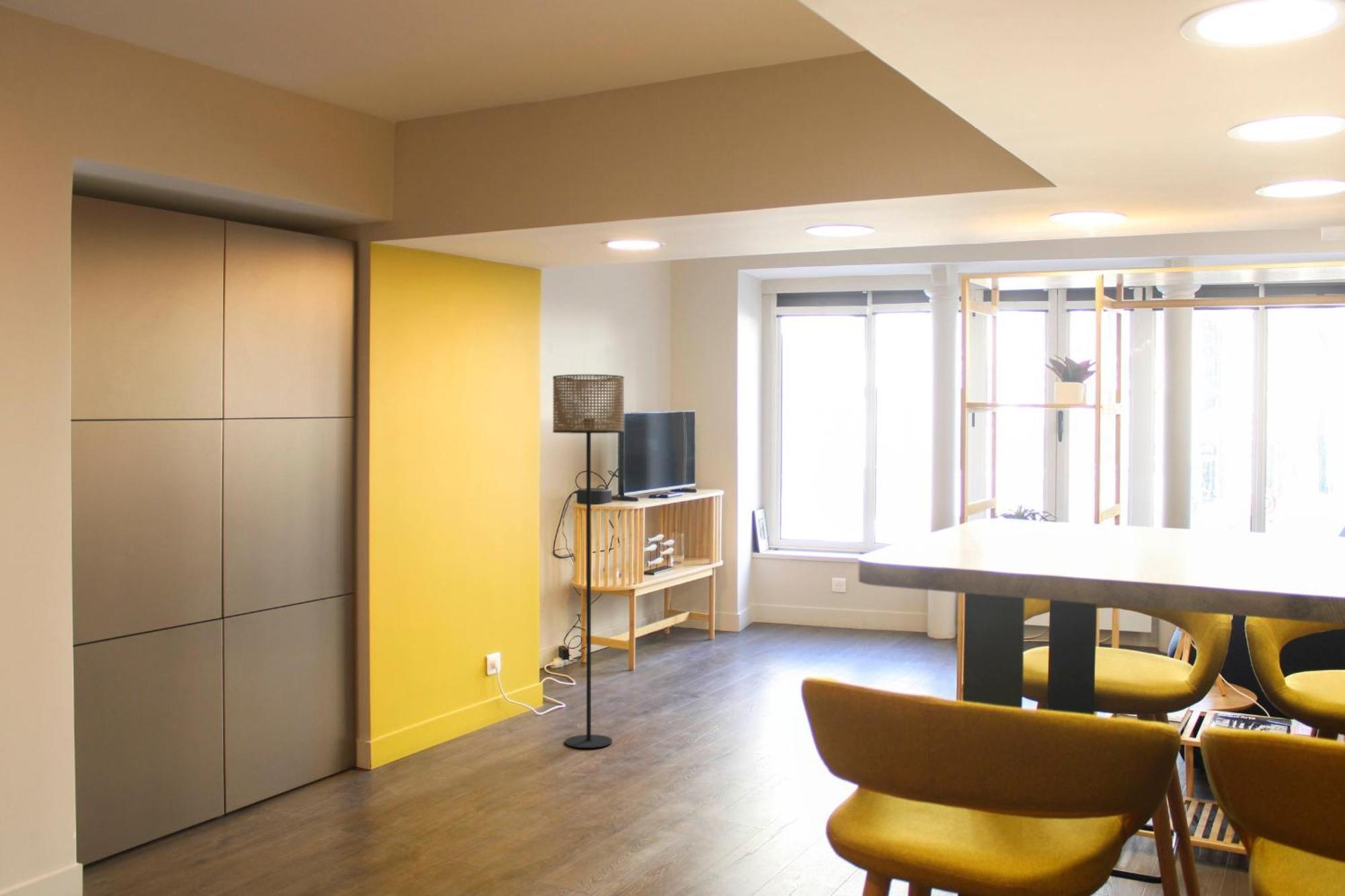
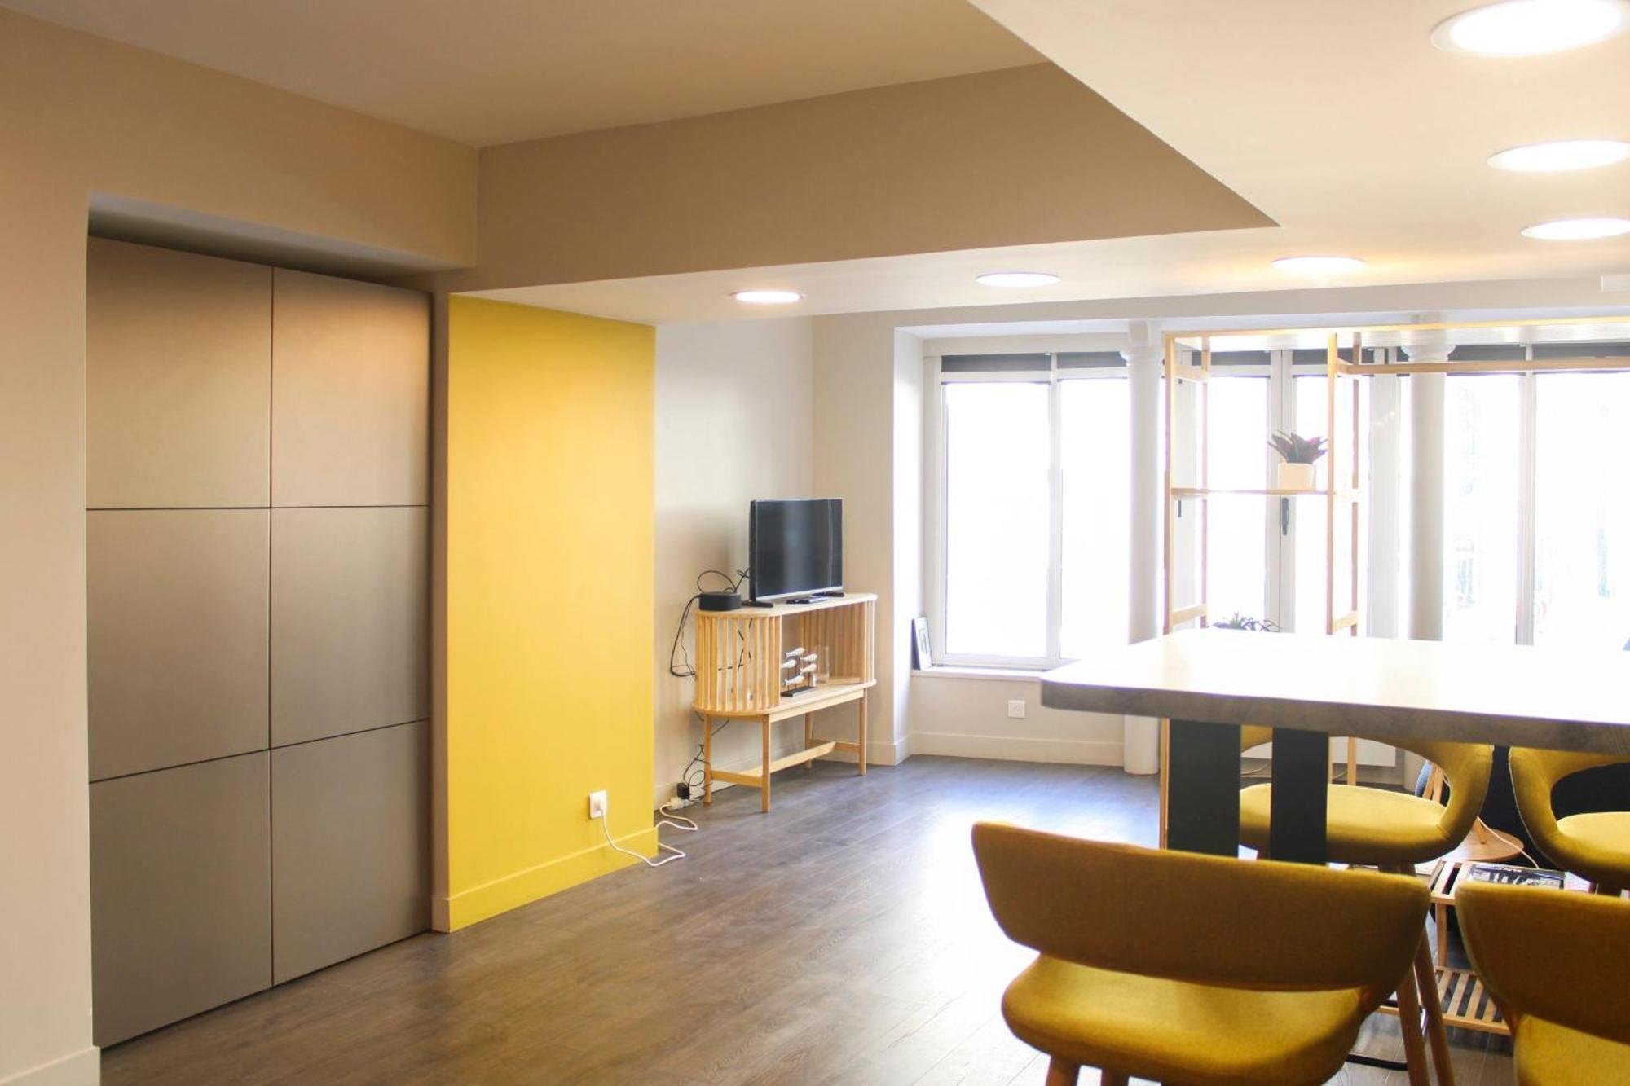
- floor lamp [552,374,625,749]
